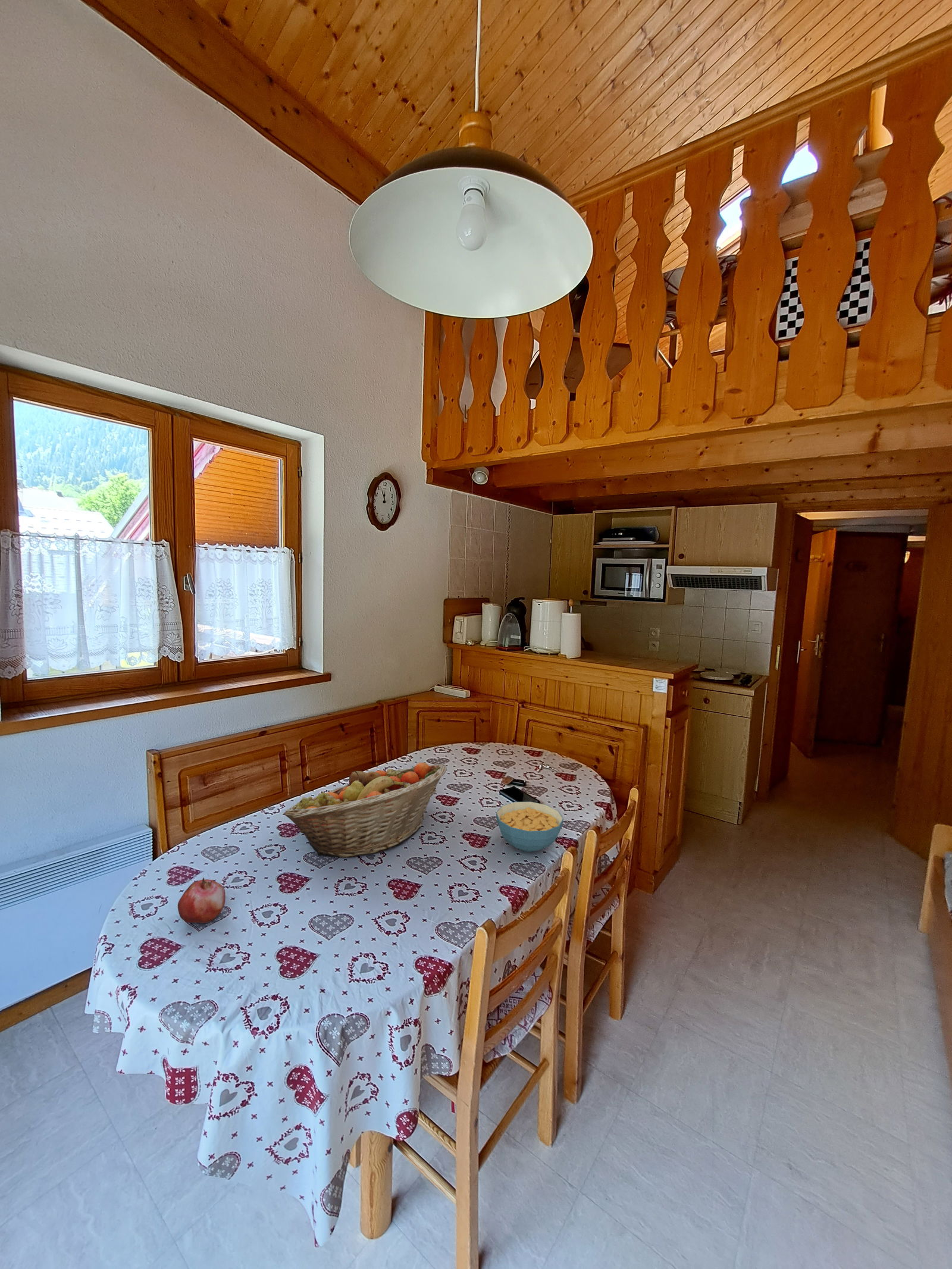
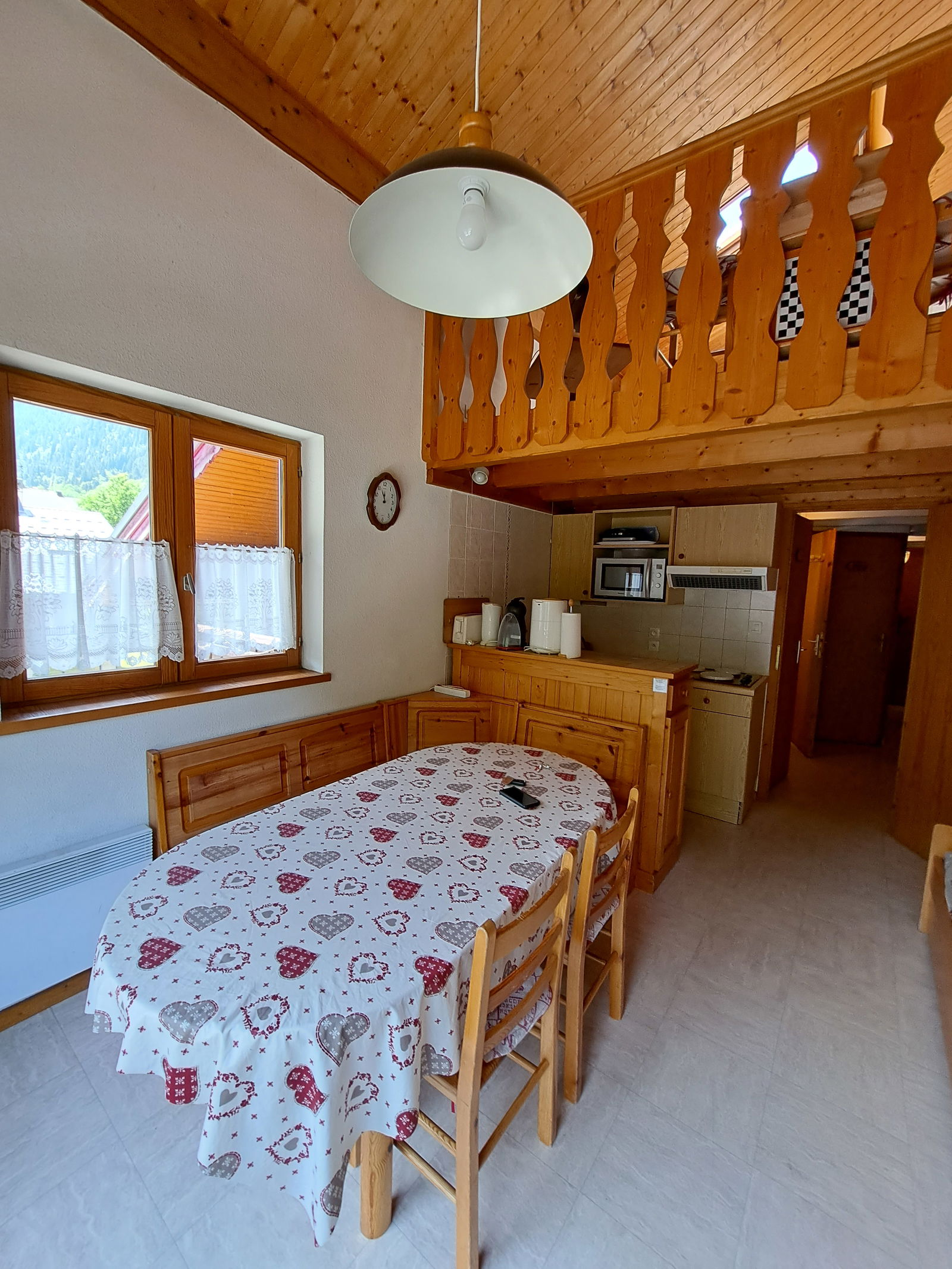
- cereal bowl [496,801,564,853]
- fruit [177,877,226,924]
- fruit basket [283,762,447,858]
